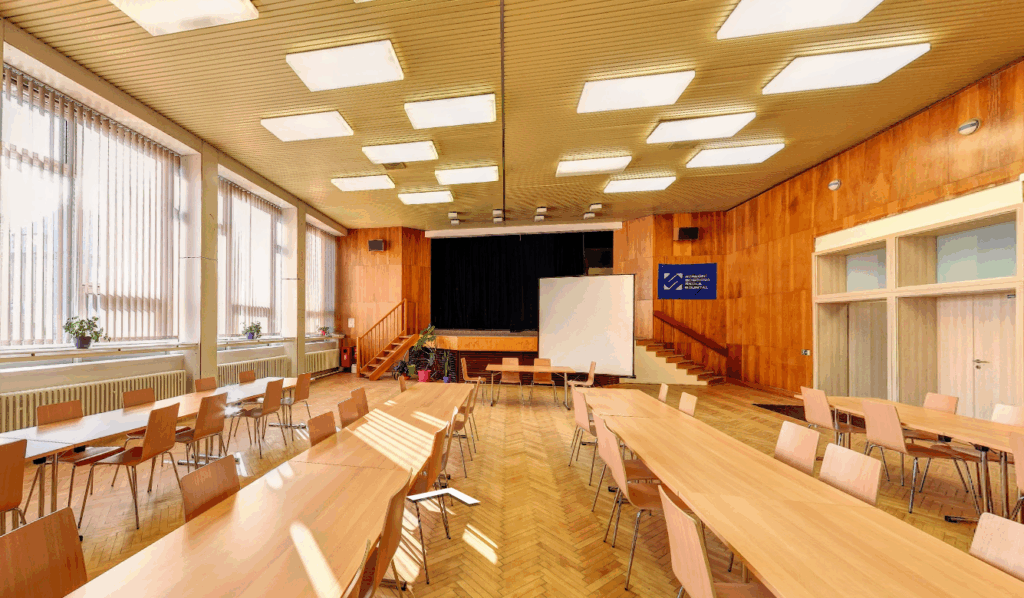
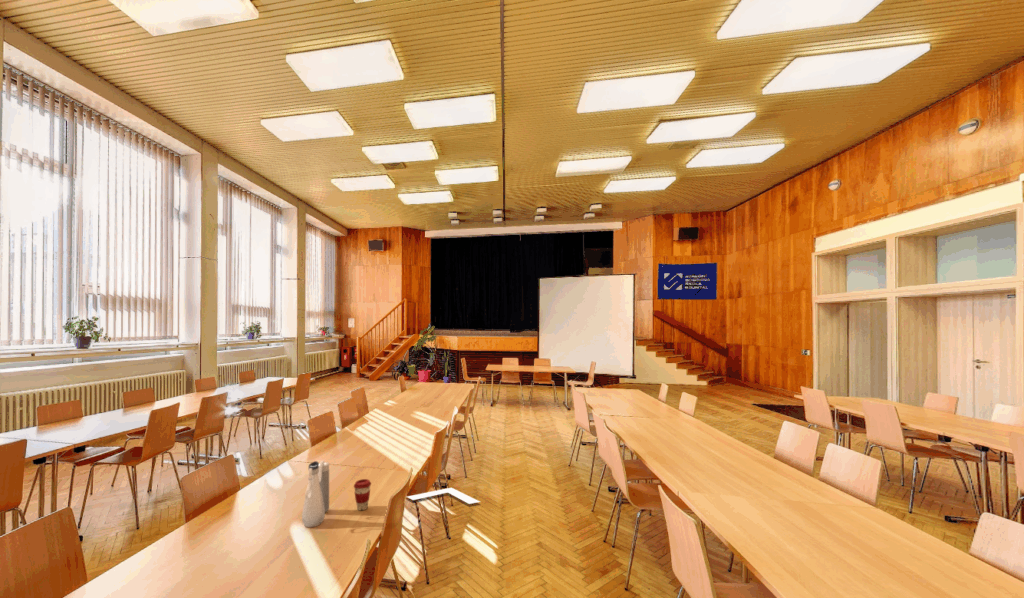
+ coffee cup [353,478,372,512]
+ water bottle [301,460,330,528]
